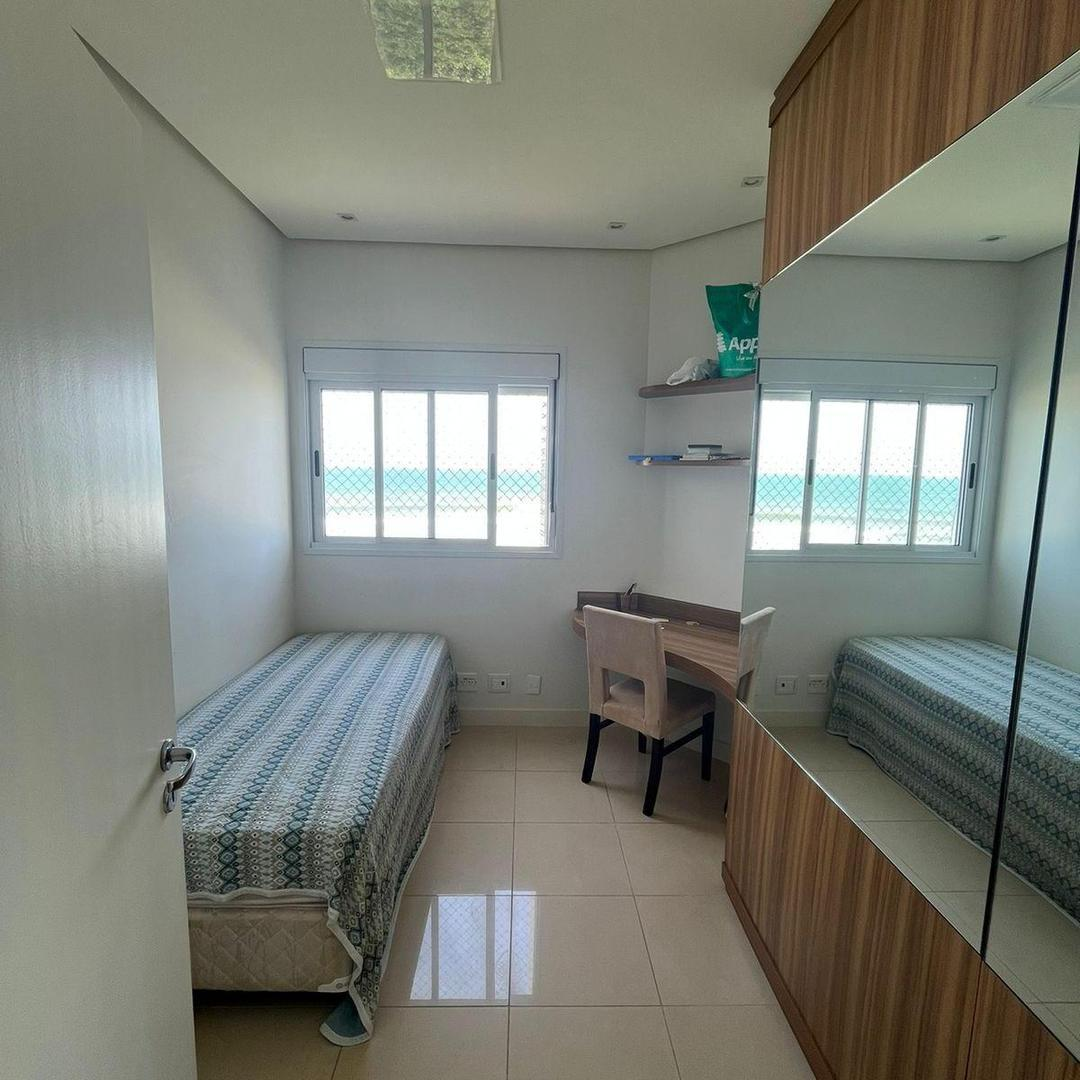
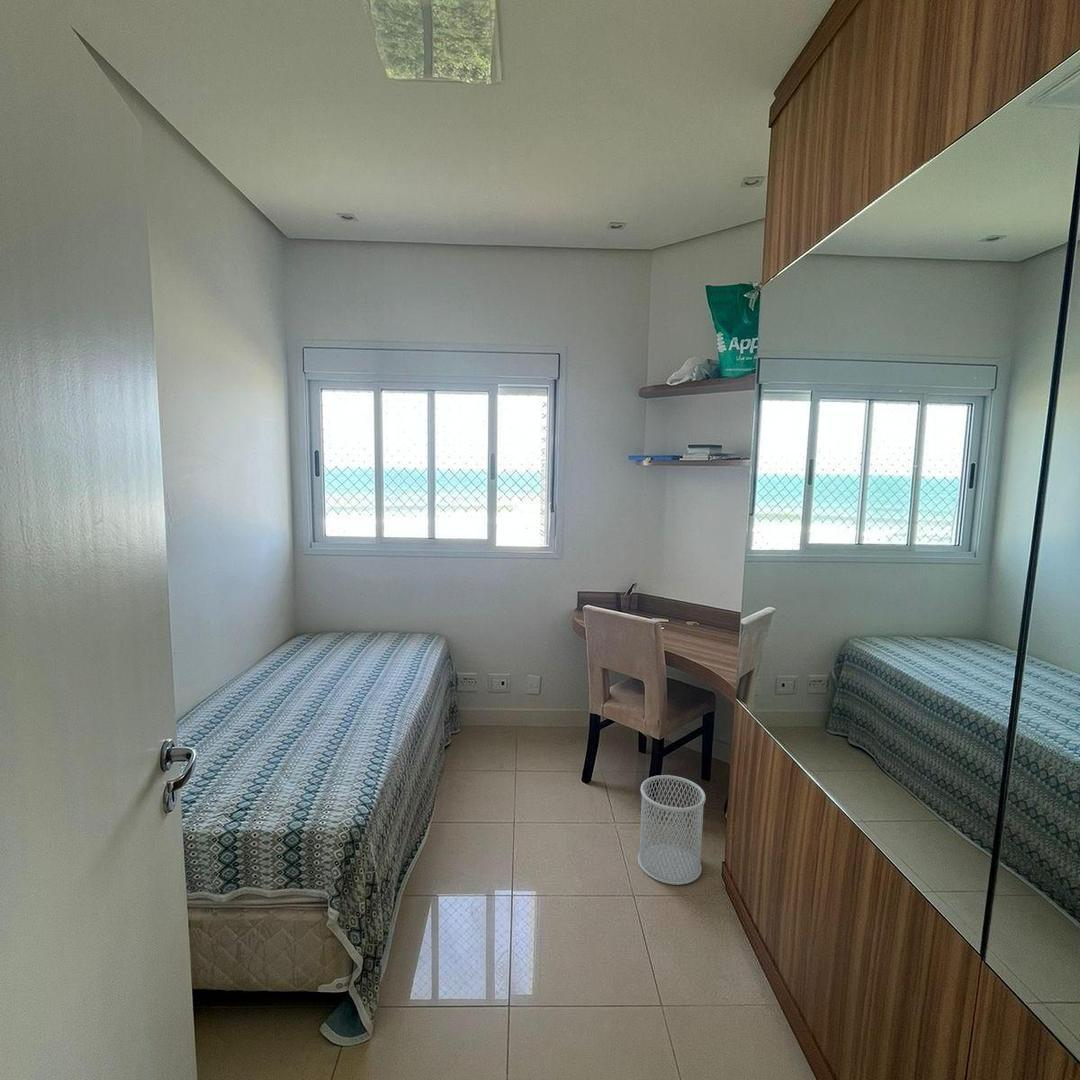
+ wastebasket [637,774,707,886]
